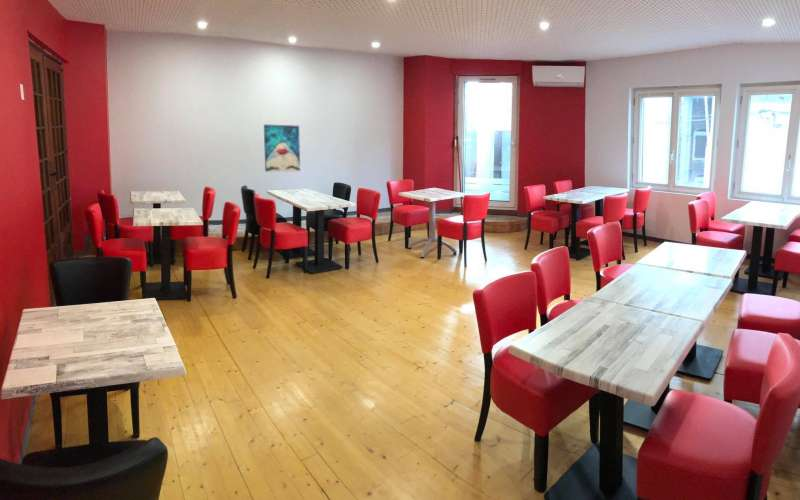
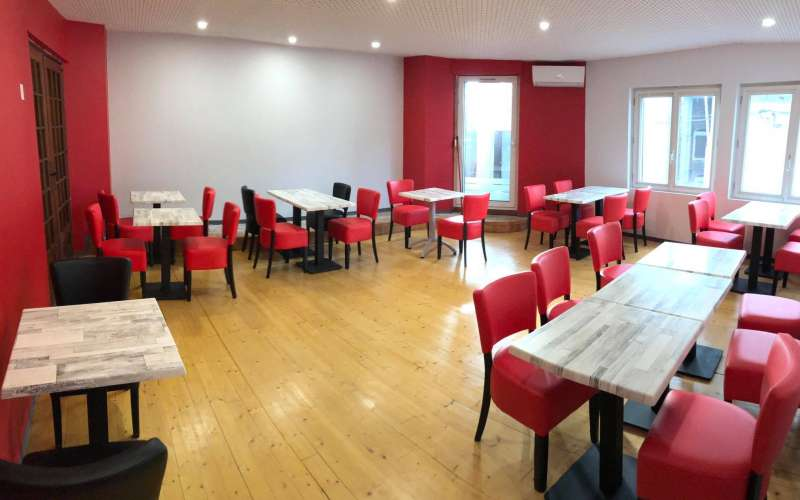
- wall art [263,124,301,172]
